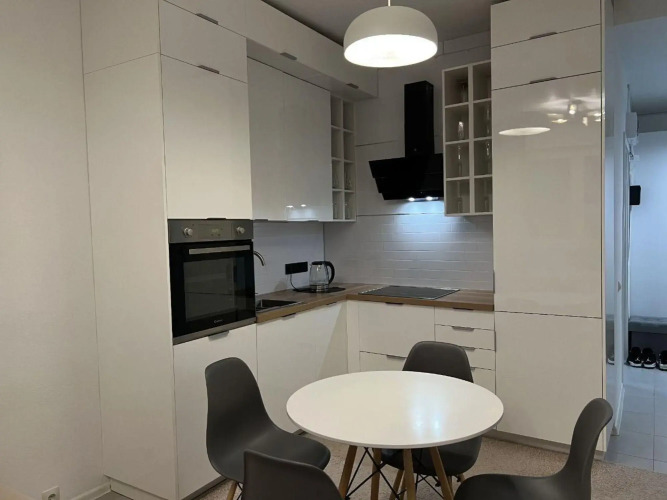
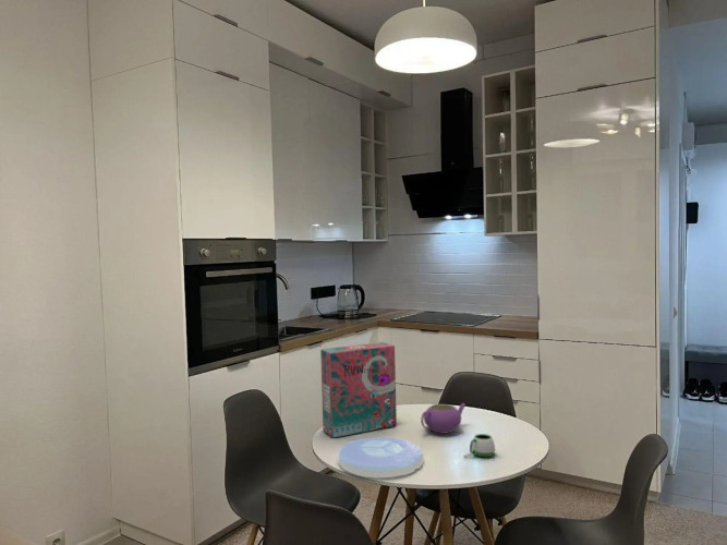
+ cereal box [319,341,398,439]
+ teapot [420,402,467,435]
+ plate [338,436,425,479]
+ mug [462,433,496,459]
